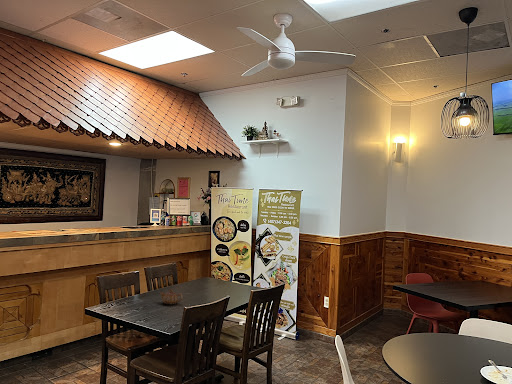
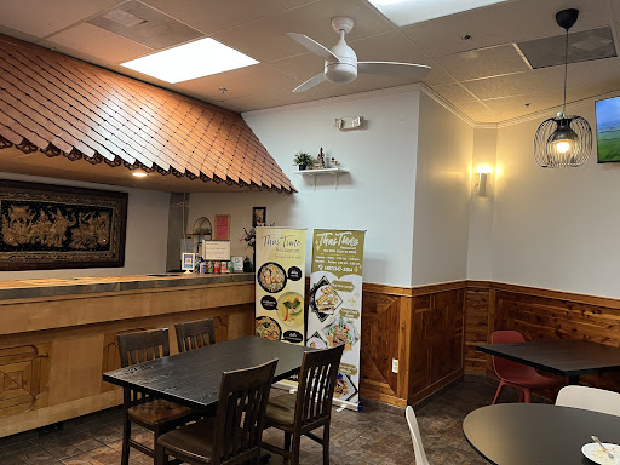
- teapot [159,288,183,306]
